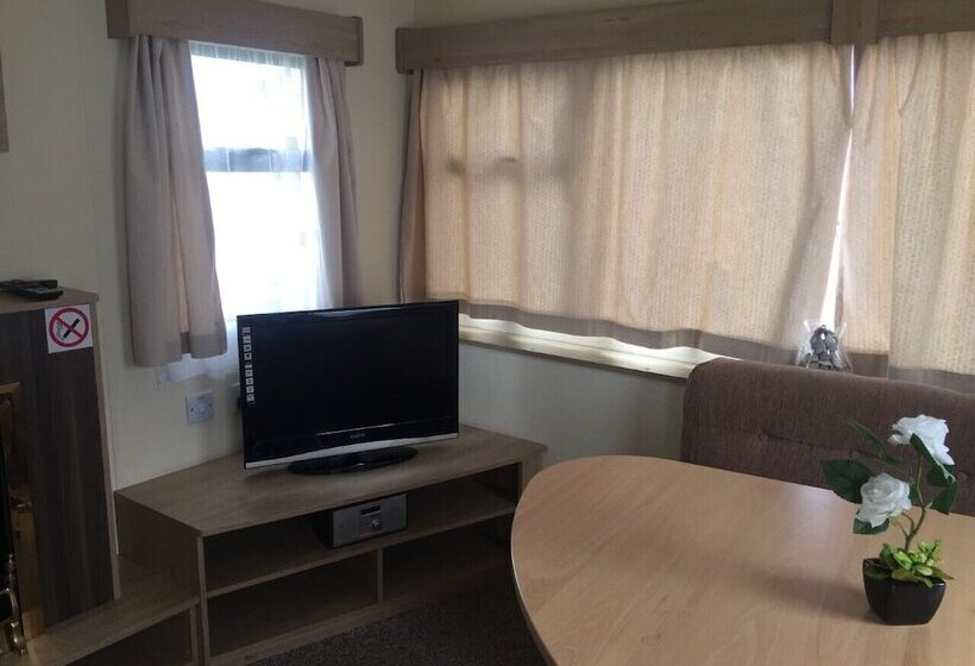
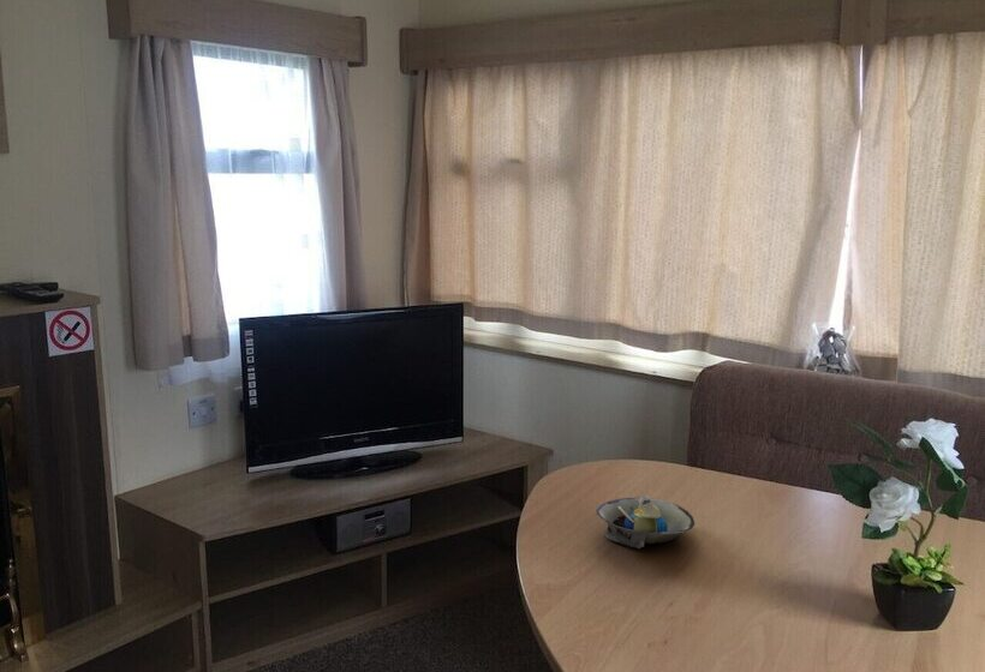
+ decorative bowl [595,493,696,550]
